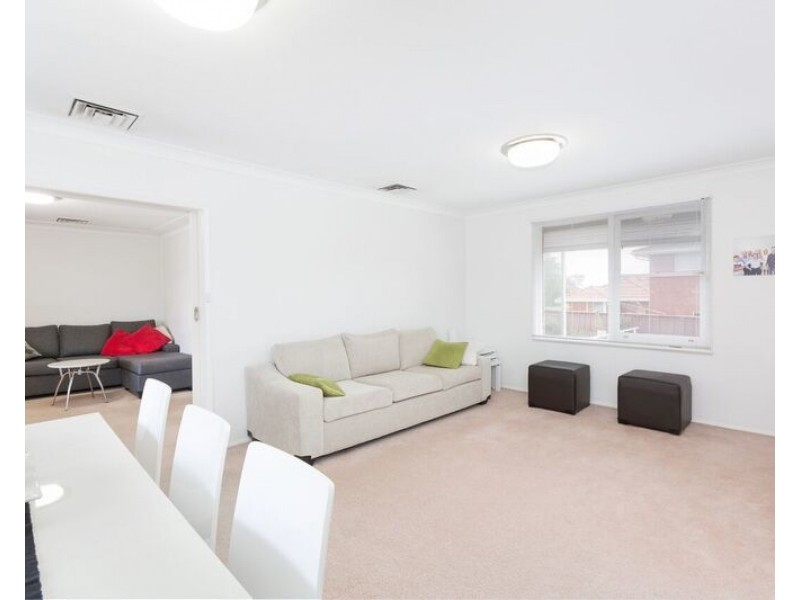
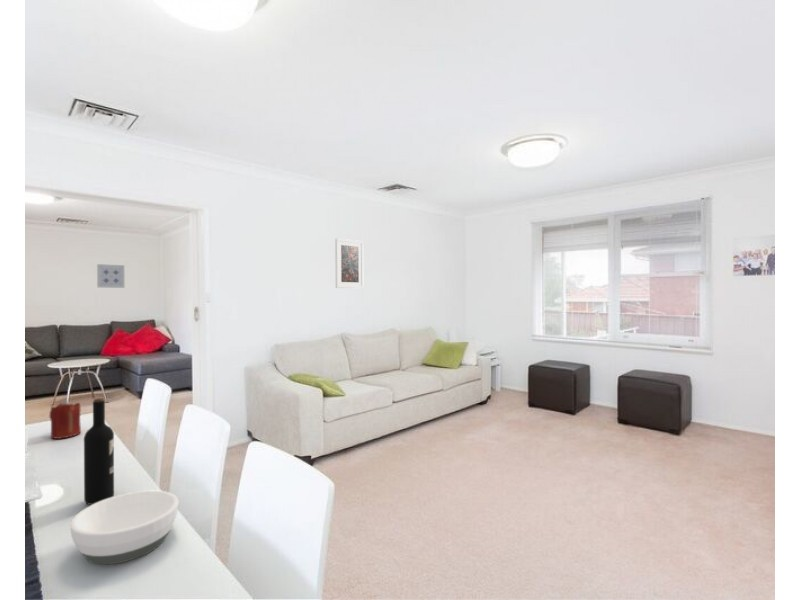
+ candle [48,399,82,440]
+ wine bottle [83,397,115,506]
+ wall art [96,263,125,289]
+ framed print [334,237,364,289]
+ bowl [69,490,179,565]
